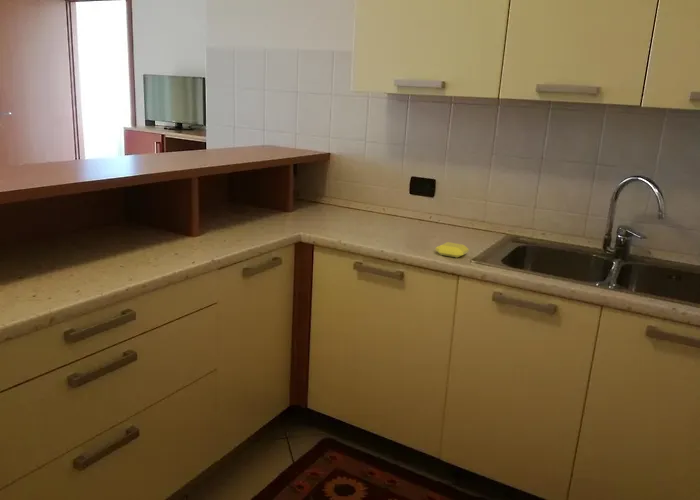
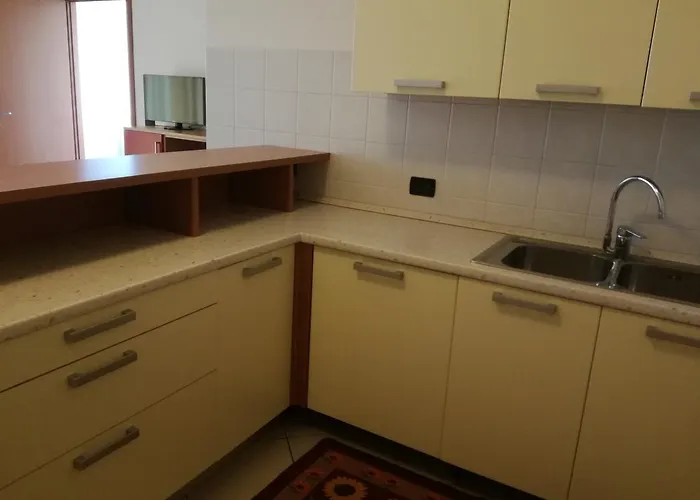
- soap bar [435,241,470,259]
